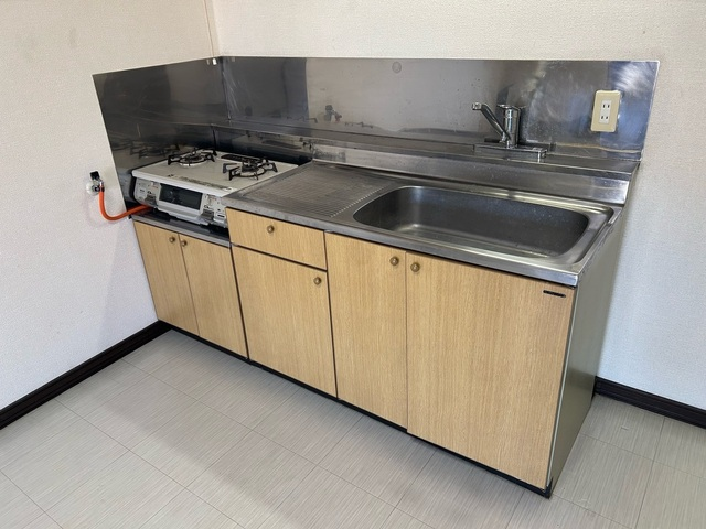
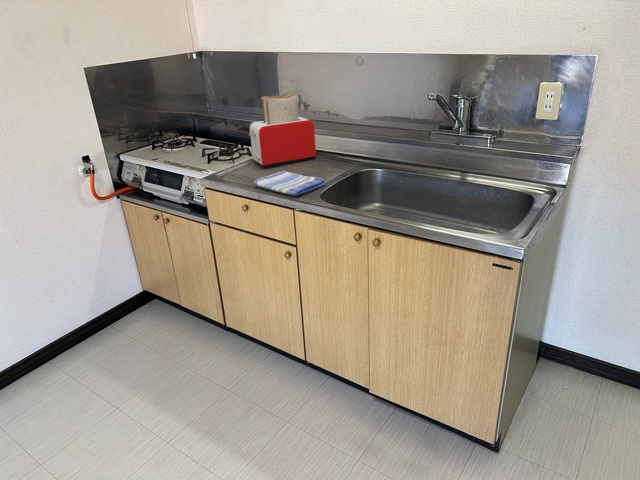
+ dish towel [253,169,326,196]
+ toaster [248,93,317,169]
